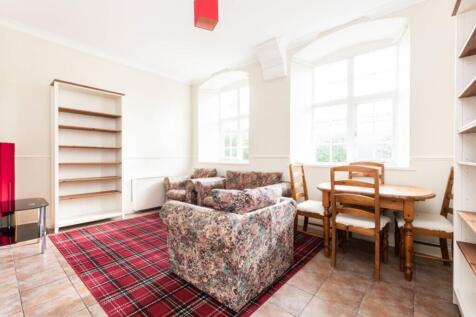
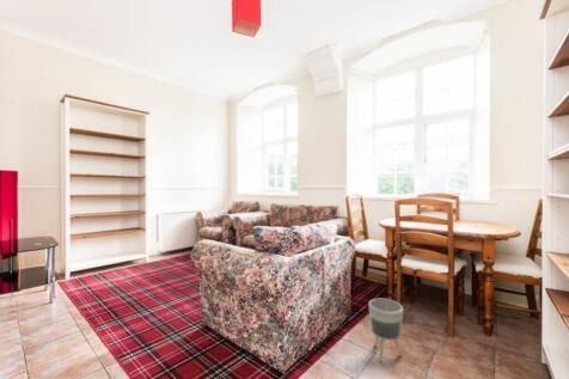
+ planter [368,298,404,363]
